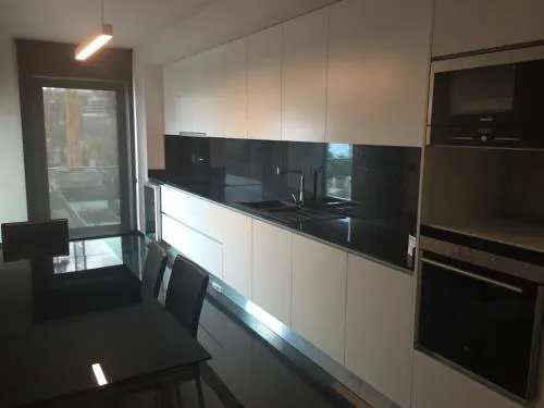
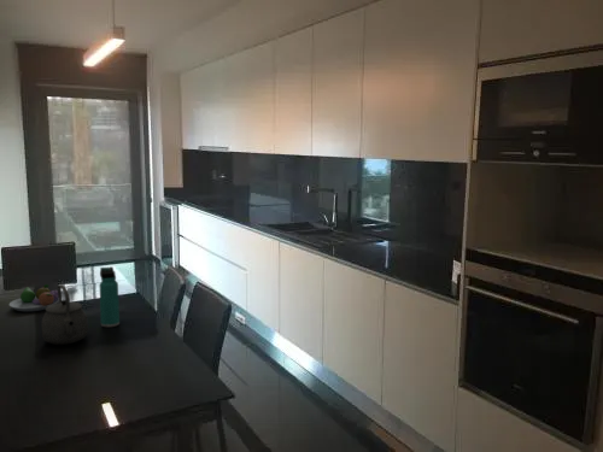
+ tea kettle [41,283,89,346]
+ thermos bottle [98,265,121,328]
+ fruit bowl [8,283,59,312]
